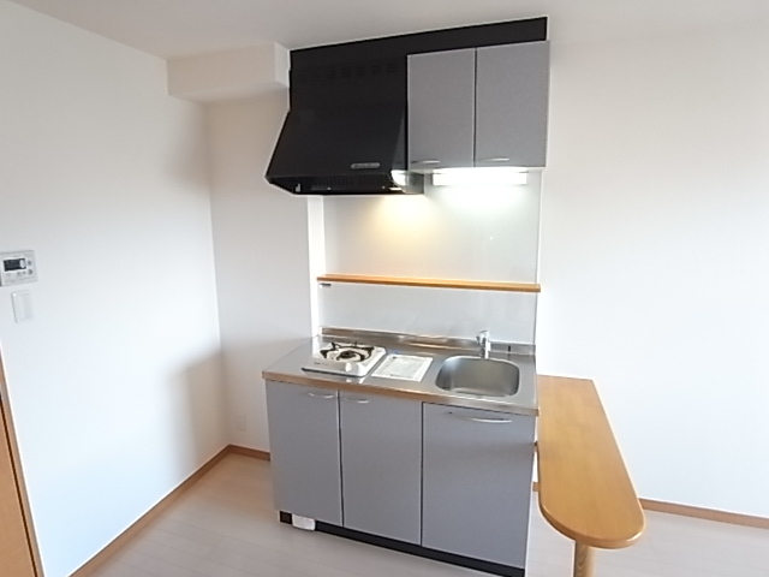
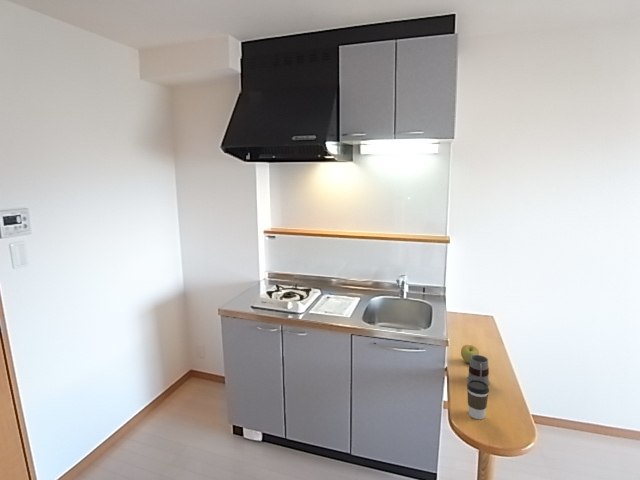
+ apple [460,344,480,364]
+ mug [466,354,491,386]
+ coffee cup [466,380,490,420]
